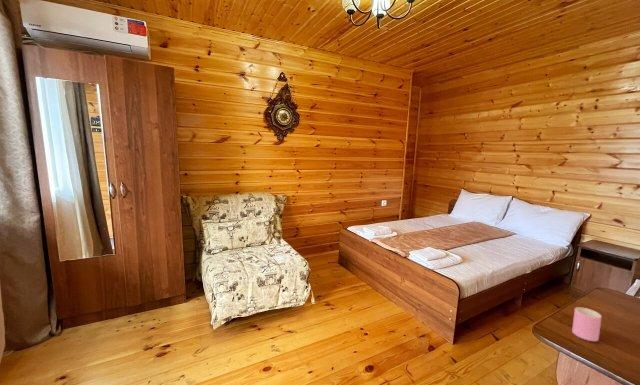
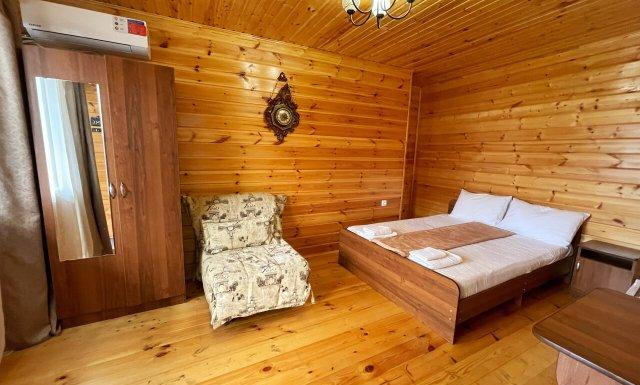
- cup [571,306,603,342]
